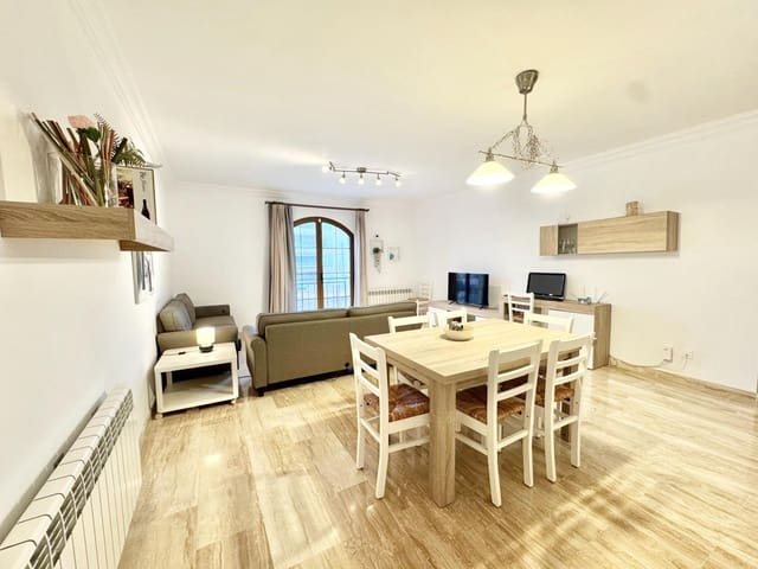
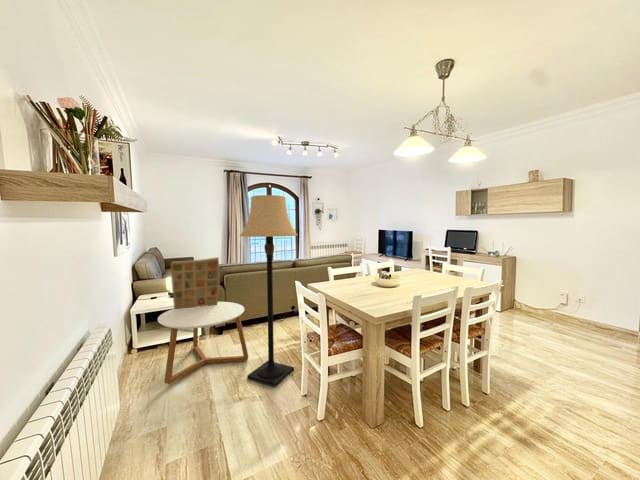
+ lamp [238,194,299,388]
+ decorative box [170,256,221,309]
+ coffee table [157,301,249,385]
